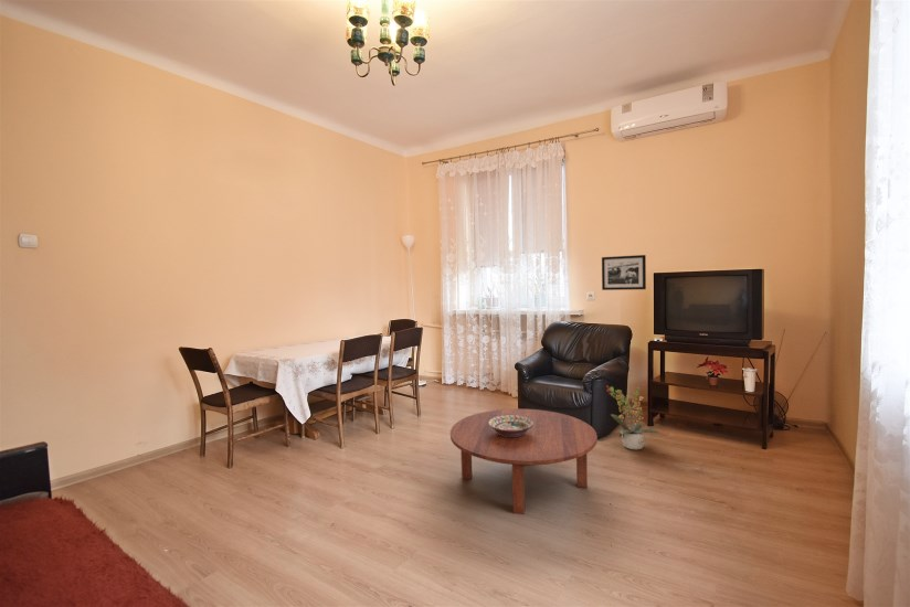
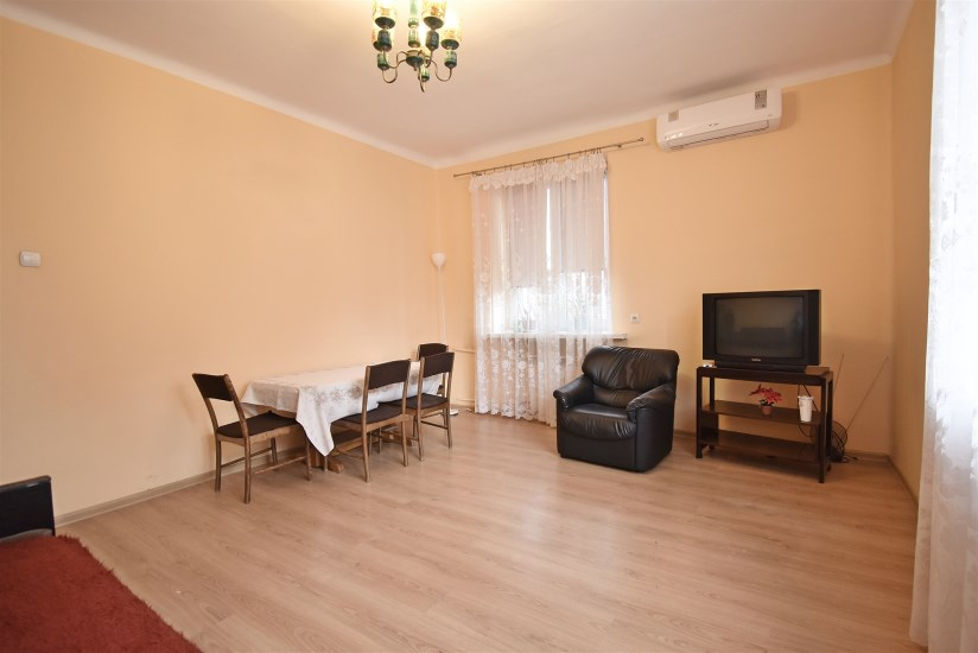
- potted plant [606,383,662,450]
- picture frame [601,254,647,291]
- coffee table [449,408,599,515]
- decorative bowl [488,415,533,437]
